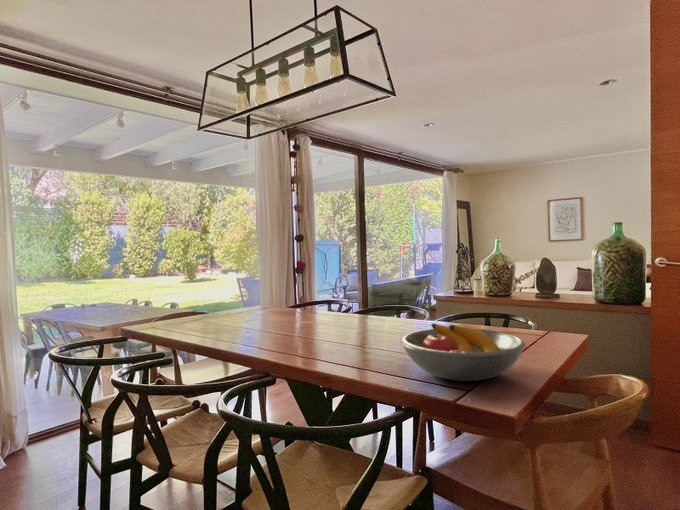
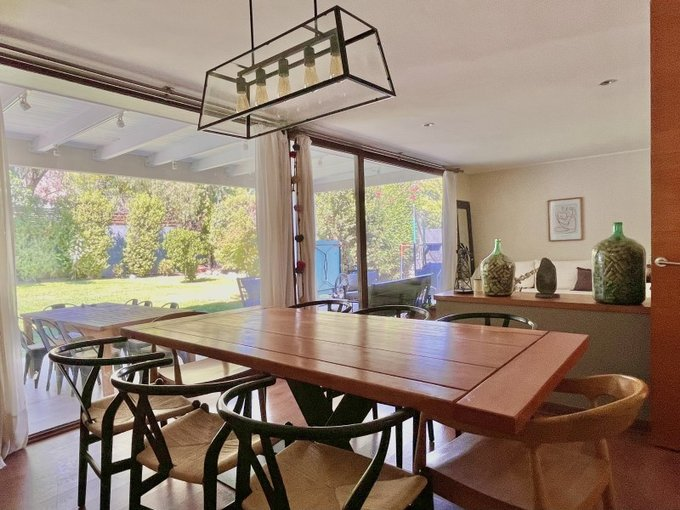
- fruit bowl [399,322,527,382]
